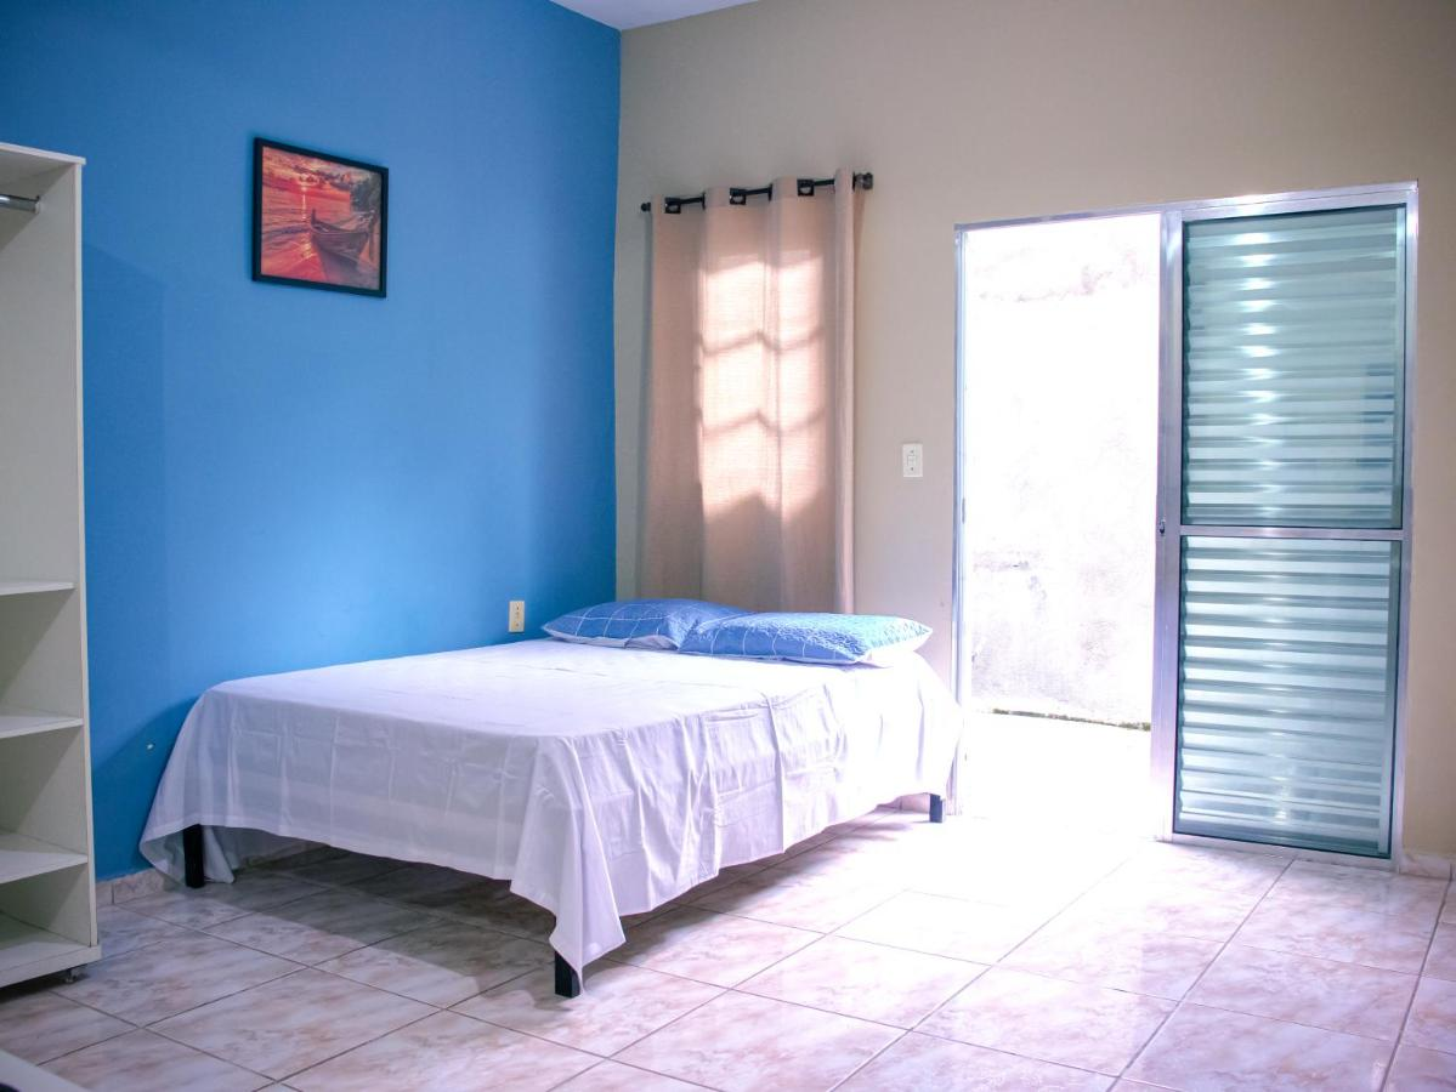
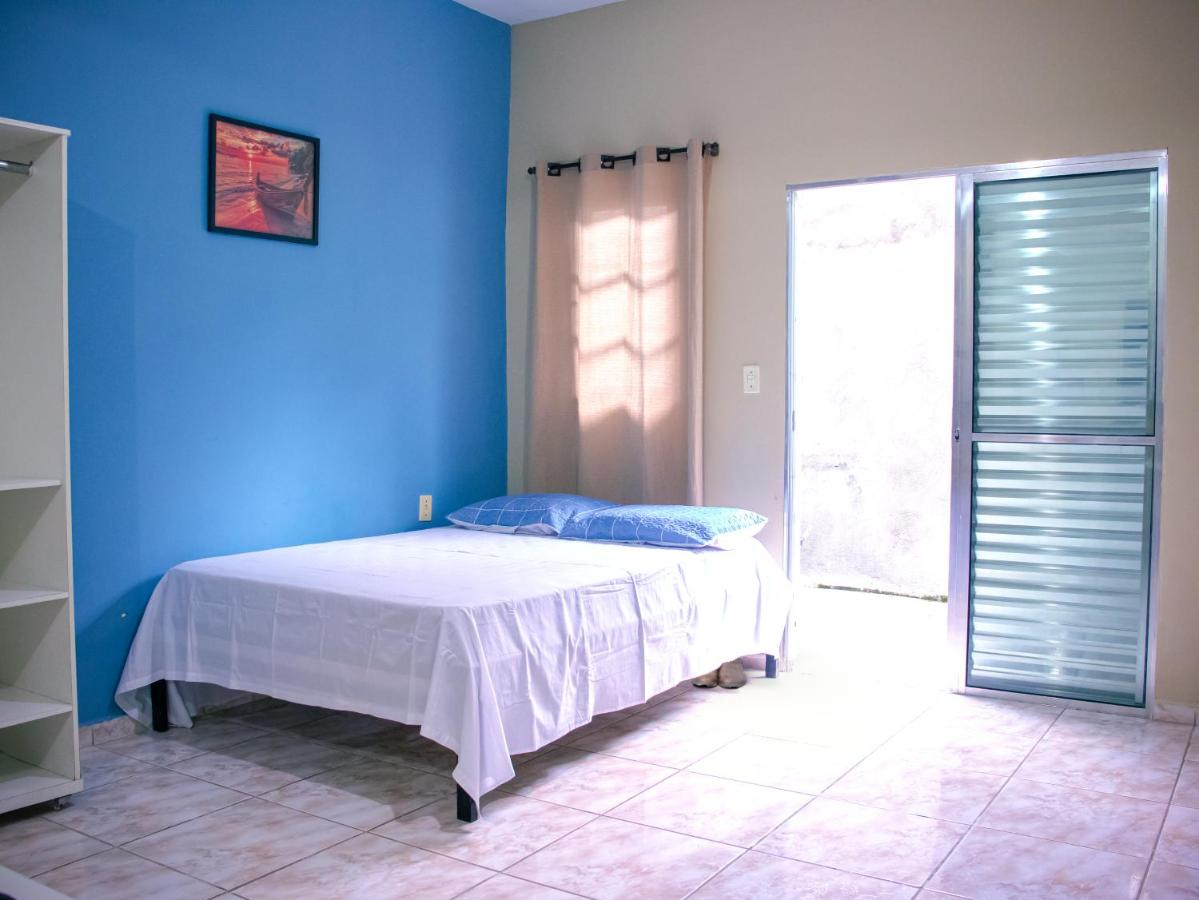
+ boots [691,657,746,689]
